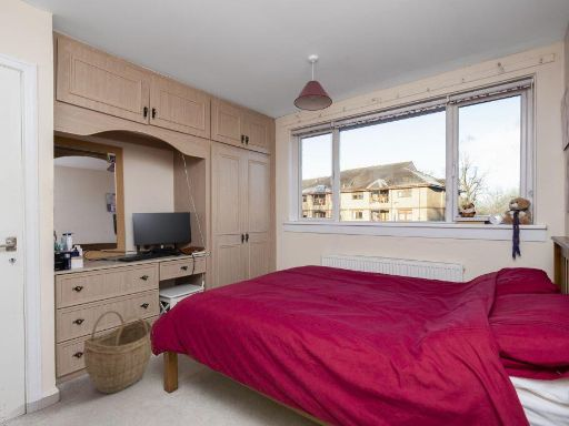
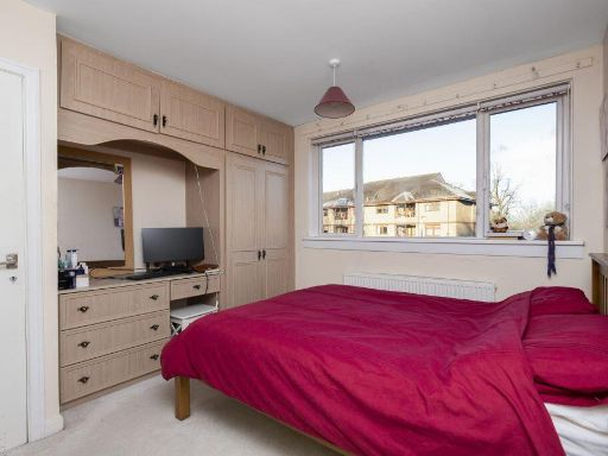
- woven basket [82,310,153,395]
